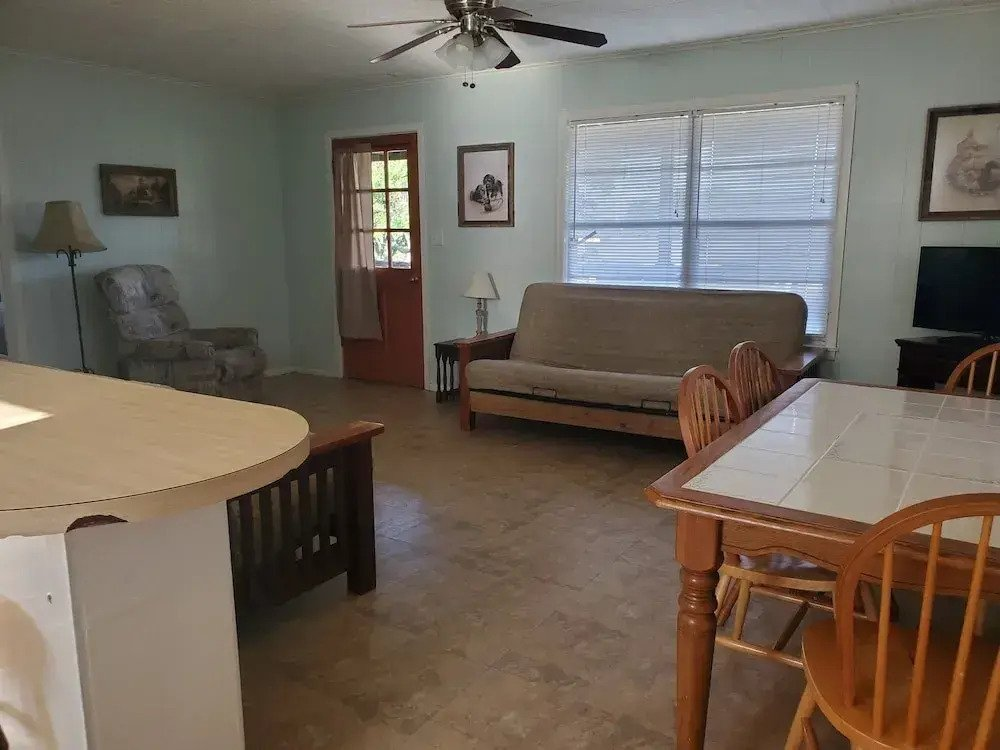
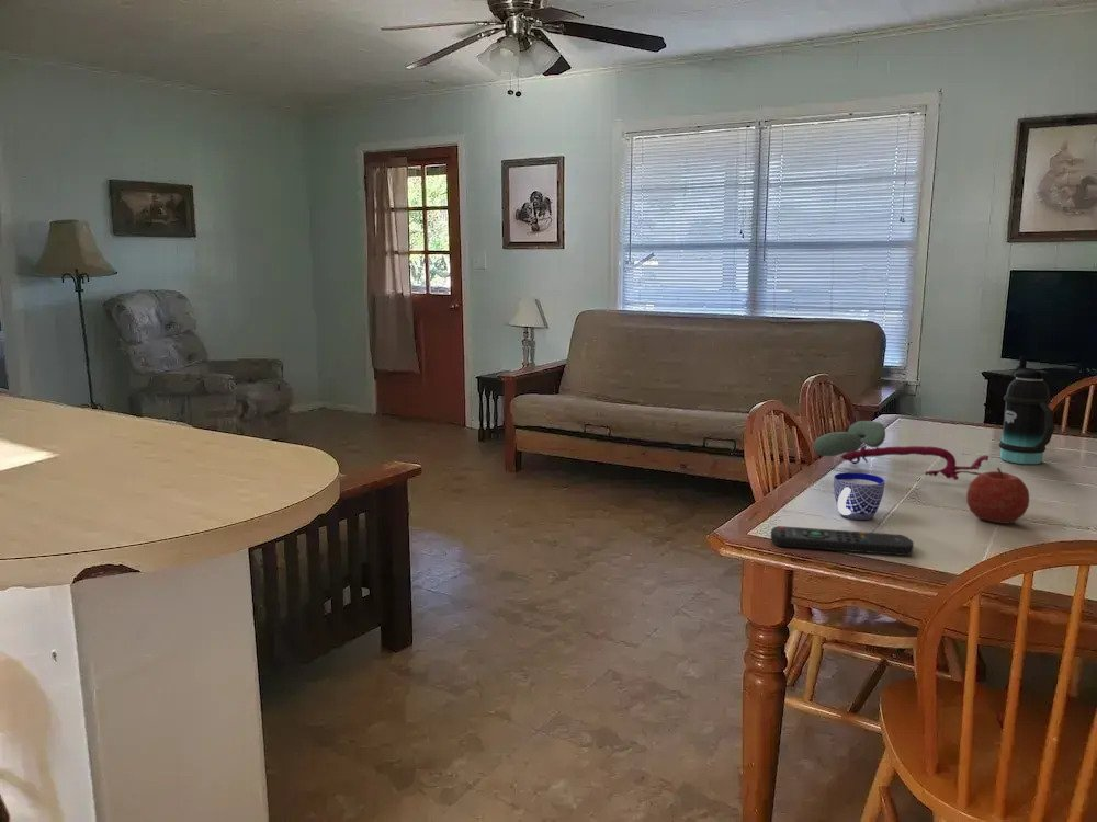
+ cup [833,471,886,521]
+ plant [813,420,989,481]
+ remote control [770,525,915,557]
+ bottle [997,355,1055,465]
+ fruit [965,467,1030,524]
